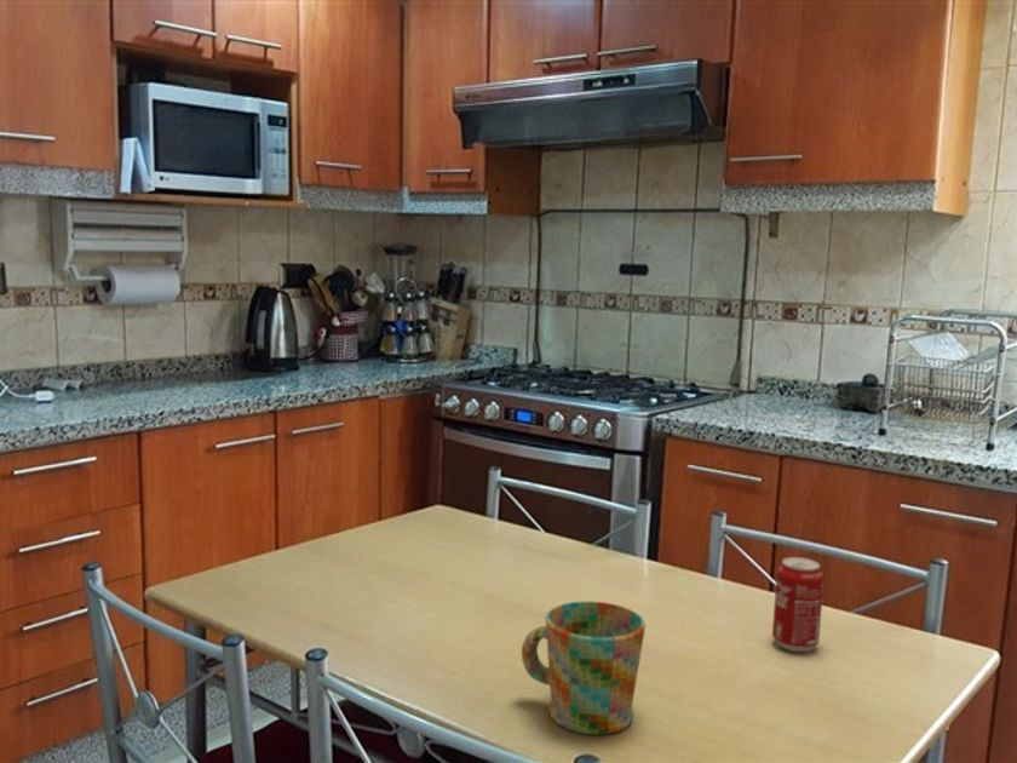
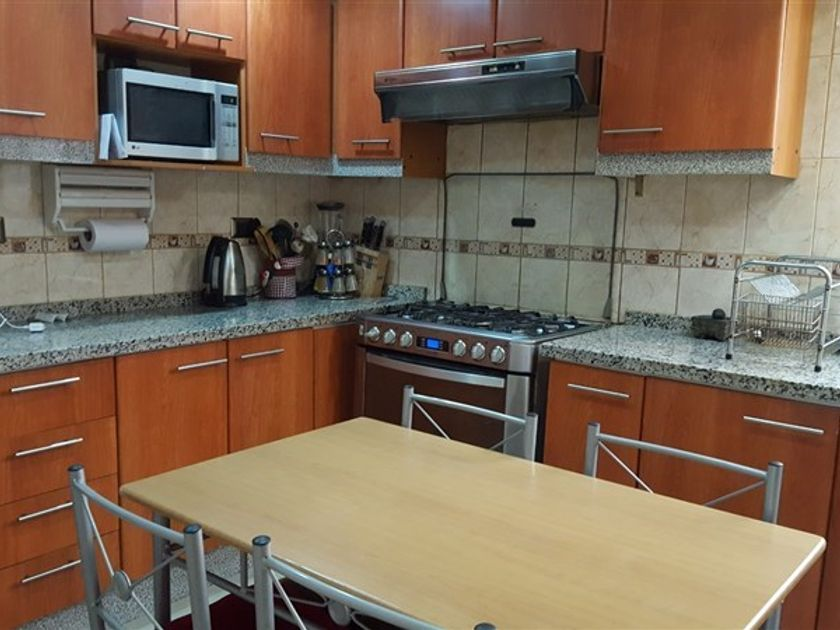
- beverage can [771,556,826,653]
- mug [521,601,647,735]
